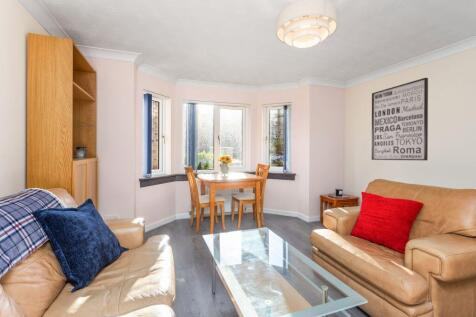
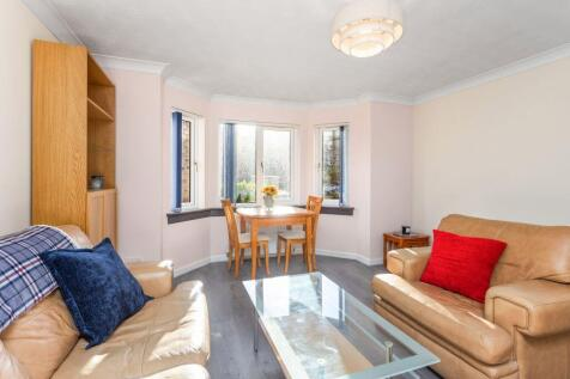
- wall art [371,77,429,161]
